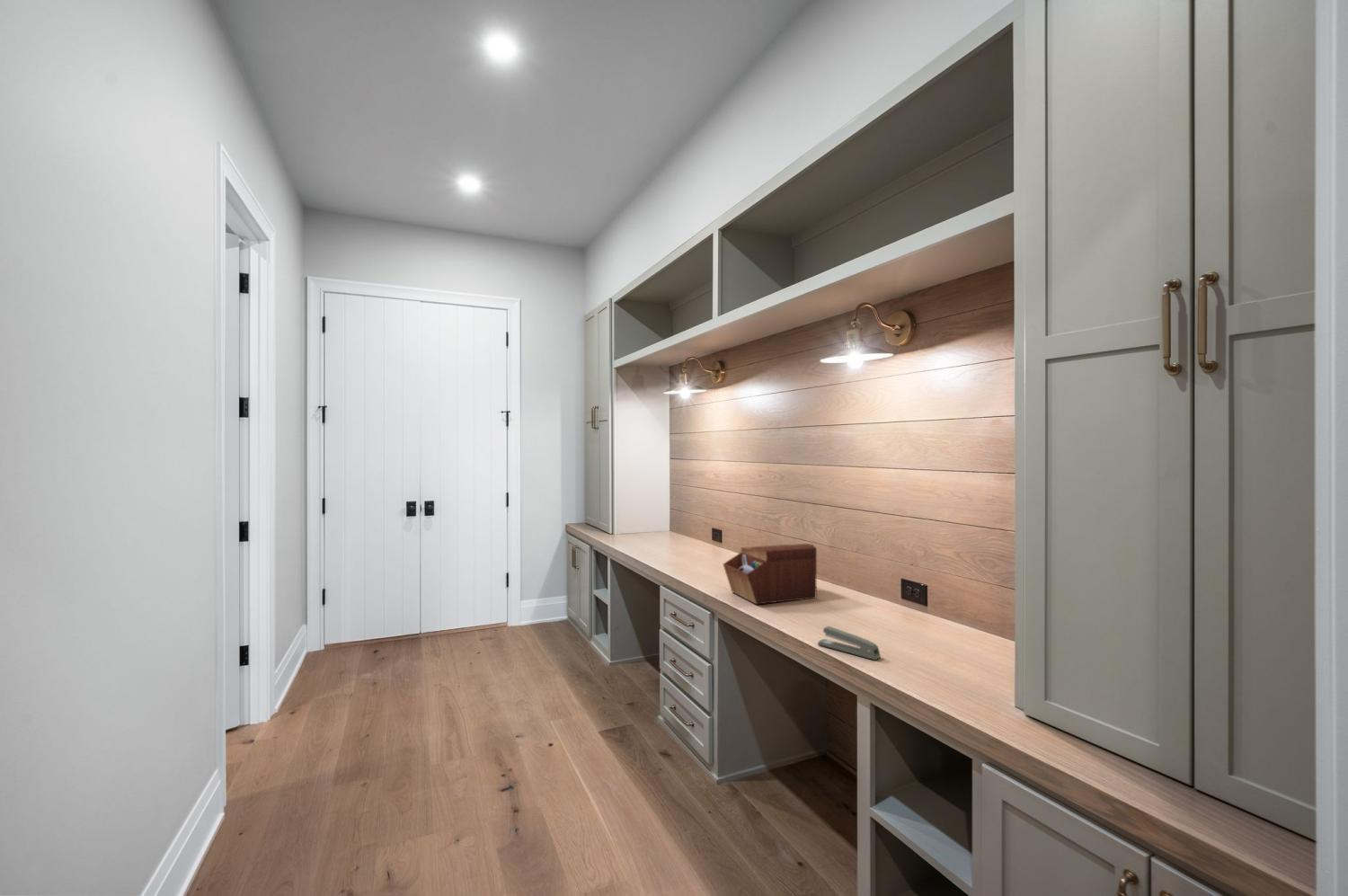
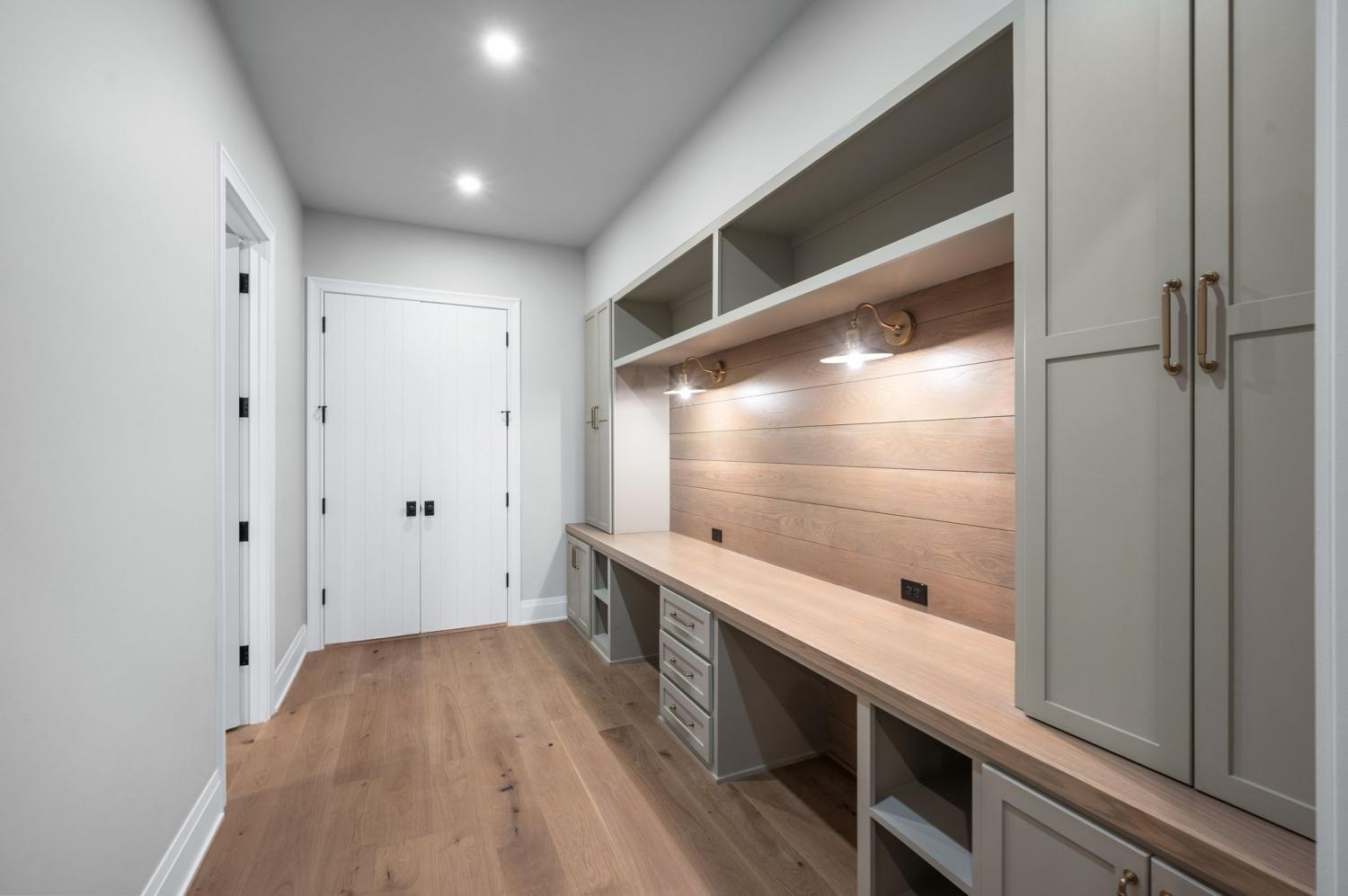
- stapler [817,625,882,661]
- sewing box [723,543,818,606]
